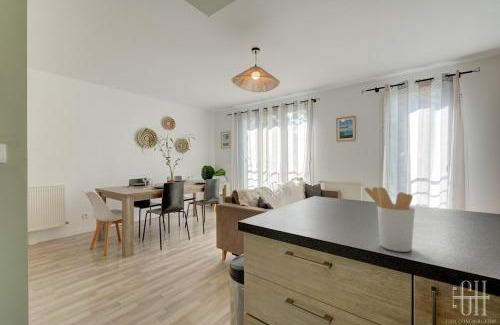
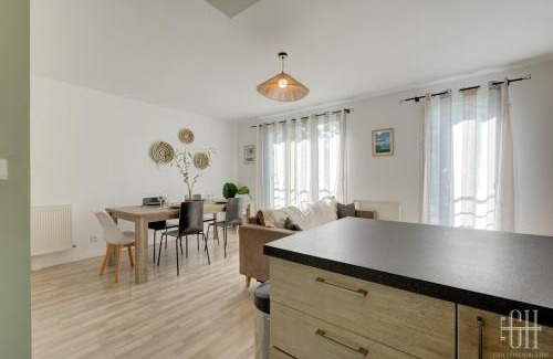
- utensil holder [364,186,416,253]
